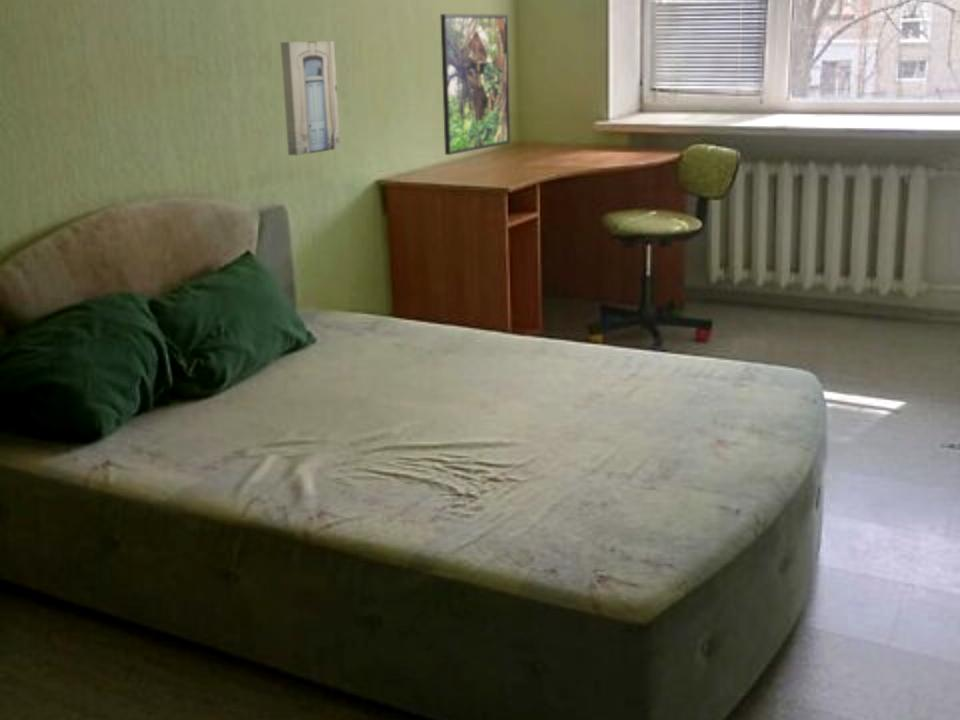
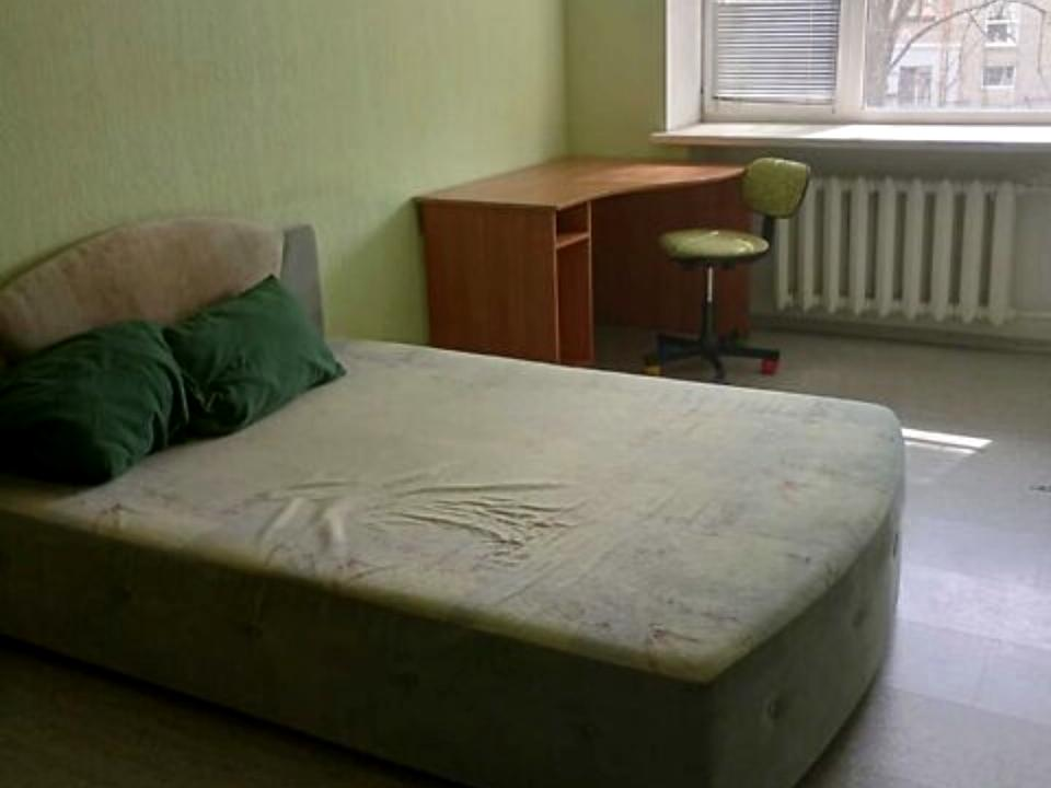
- wall art [280,40,341,156]
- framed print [440,13,511,156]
